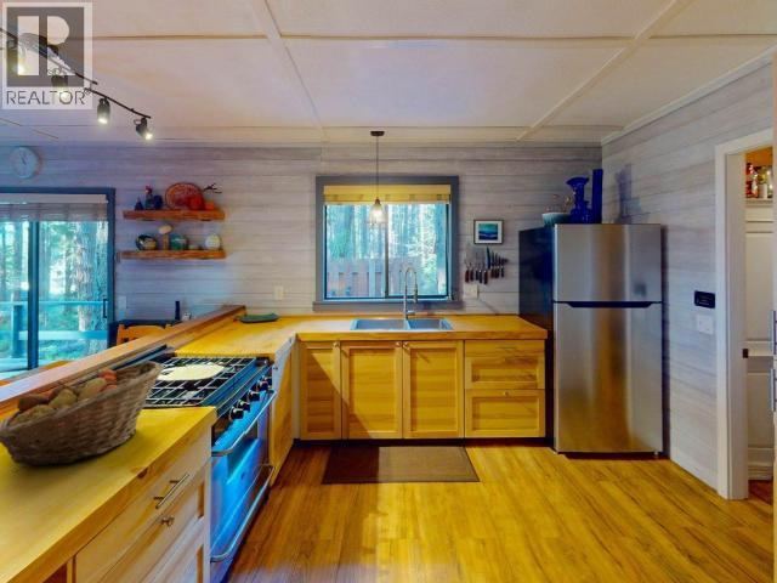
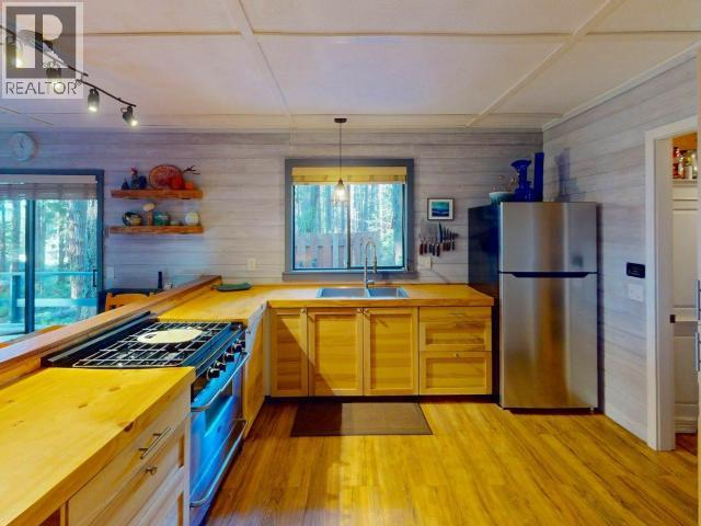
- fruit basket [0,360,165,466]
